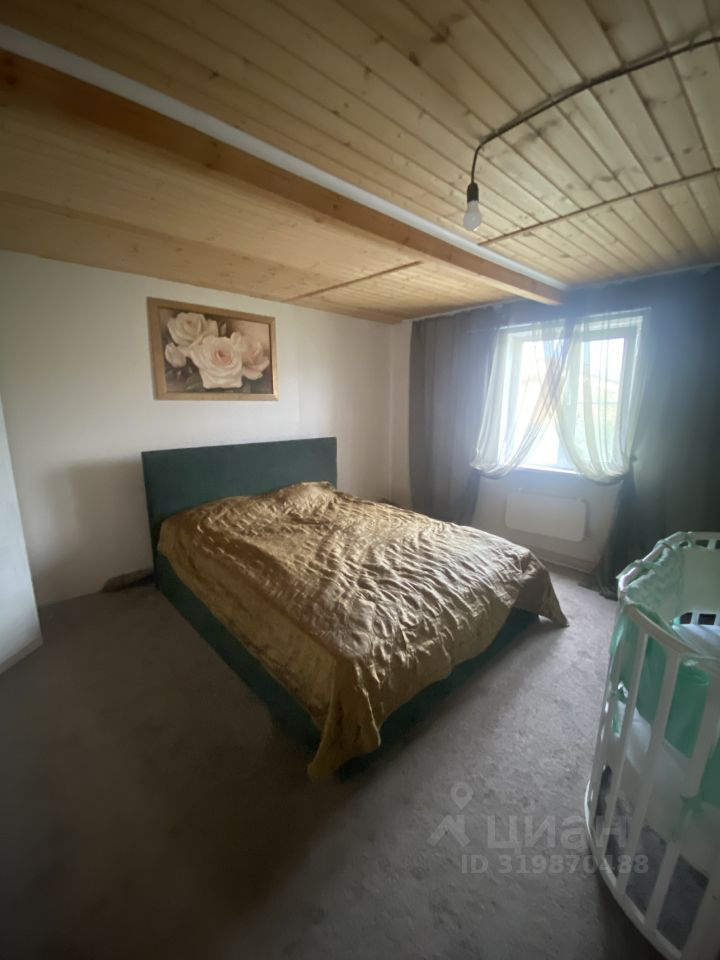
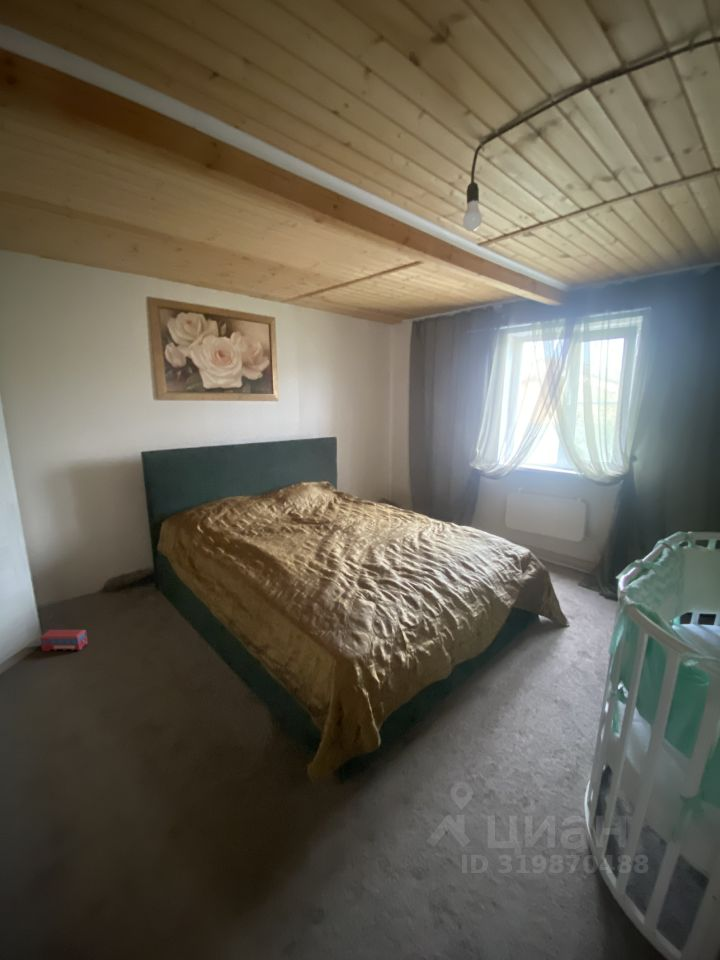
+ toy train [39,629,88,652]
